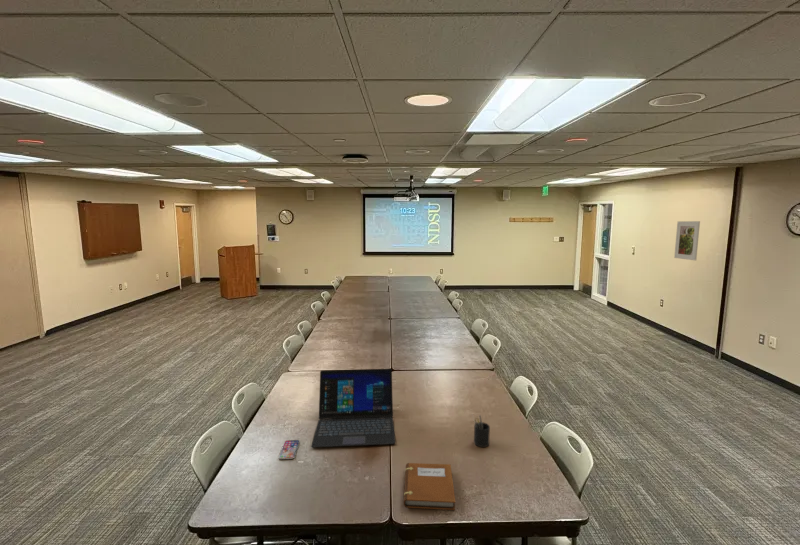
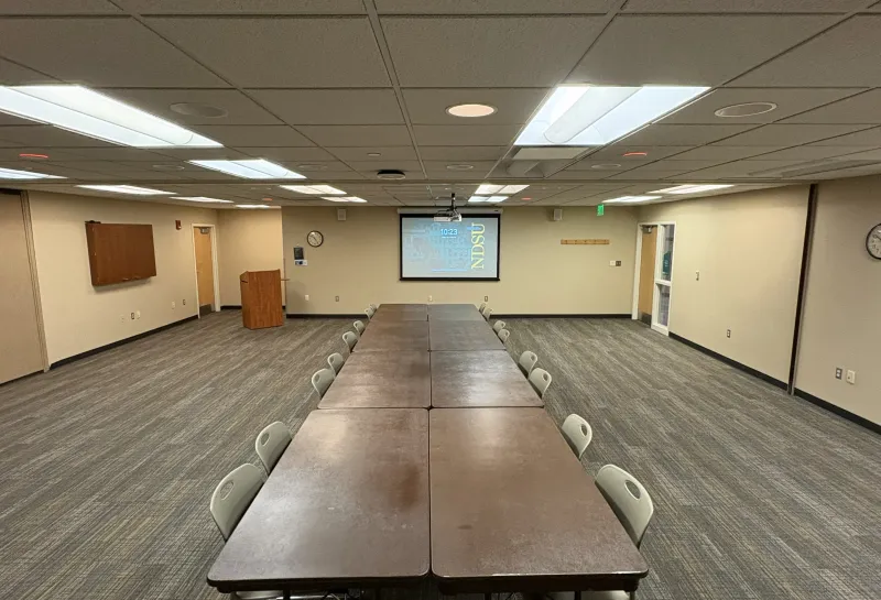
- pen holder [471,414,491,448]
- smartphone [278,439,300,460]
- laptop [310,368,396,448]
- notebook [403,462,456,511]
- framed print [673,220,701,261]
